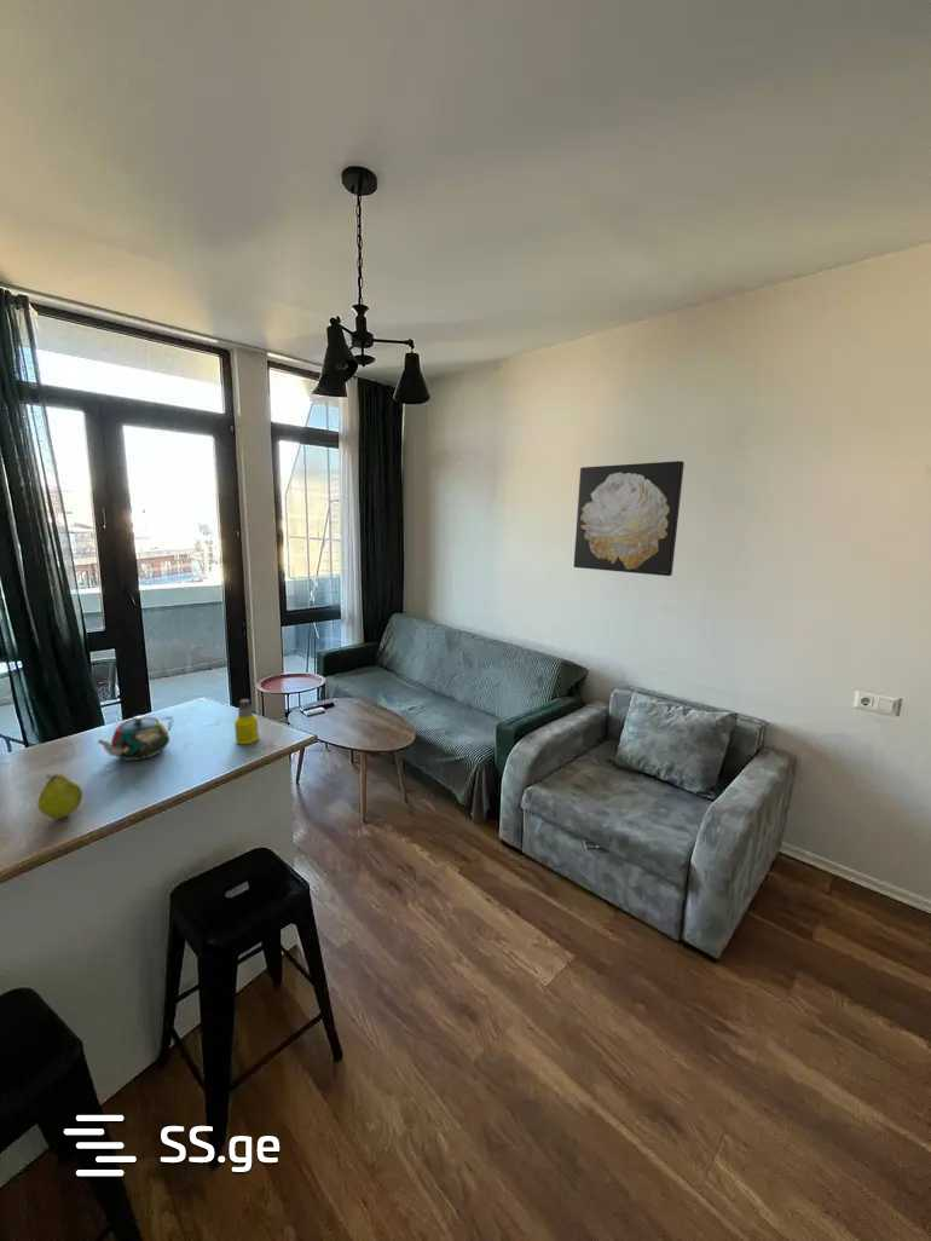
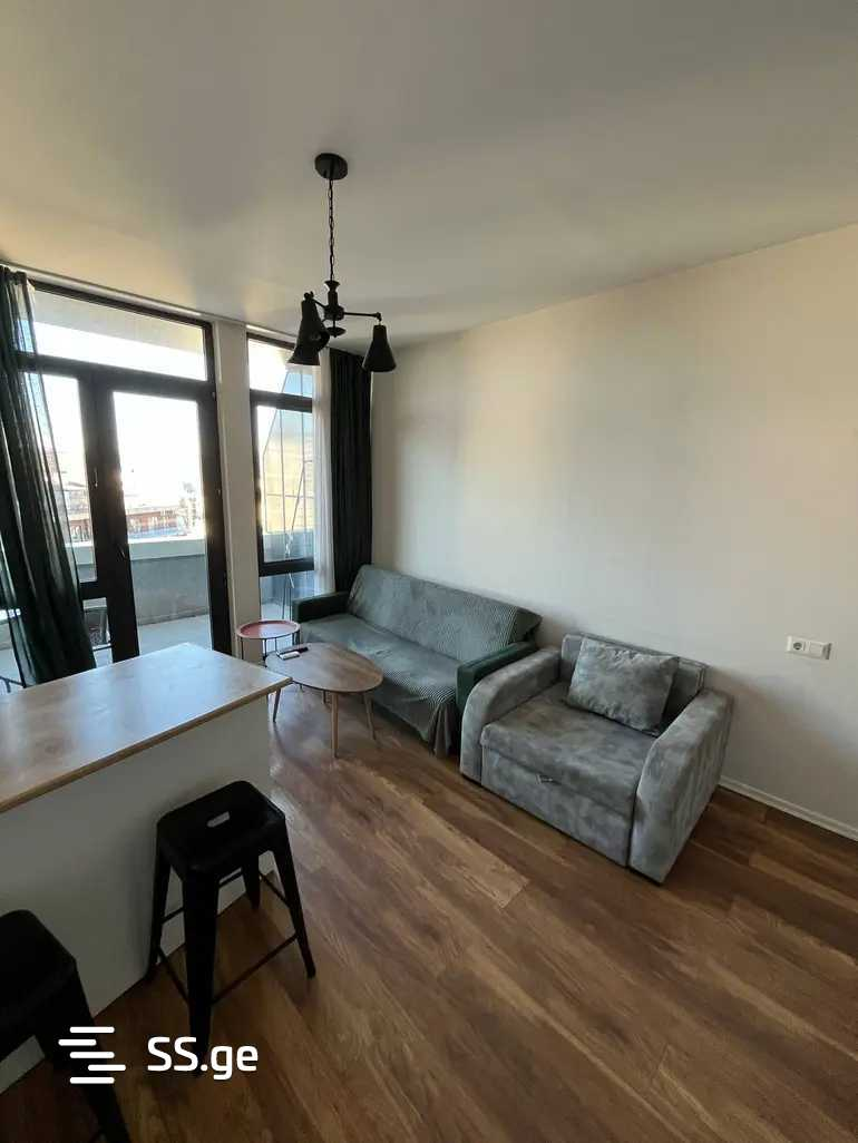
- wall art [573,460,686,577]
- bottle [233,698,260,745]
- fruit [36,773,83,820]
- teapot [94,715,174,762]
